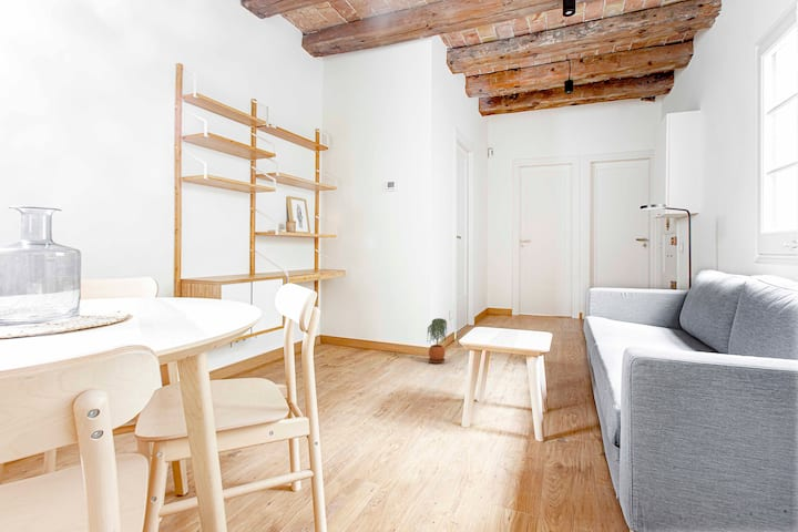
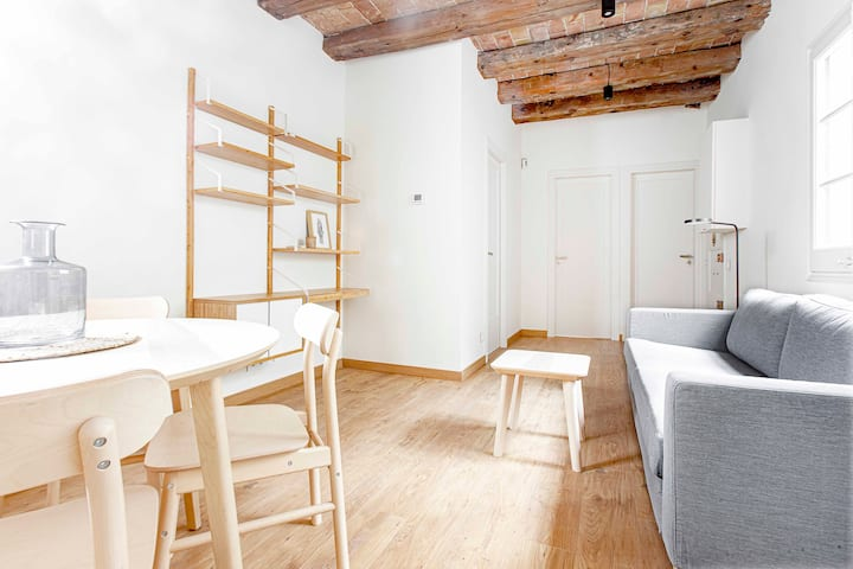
- potted plant [426,317,448,365]
